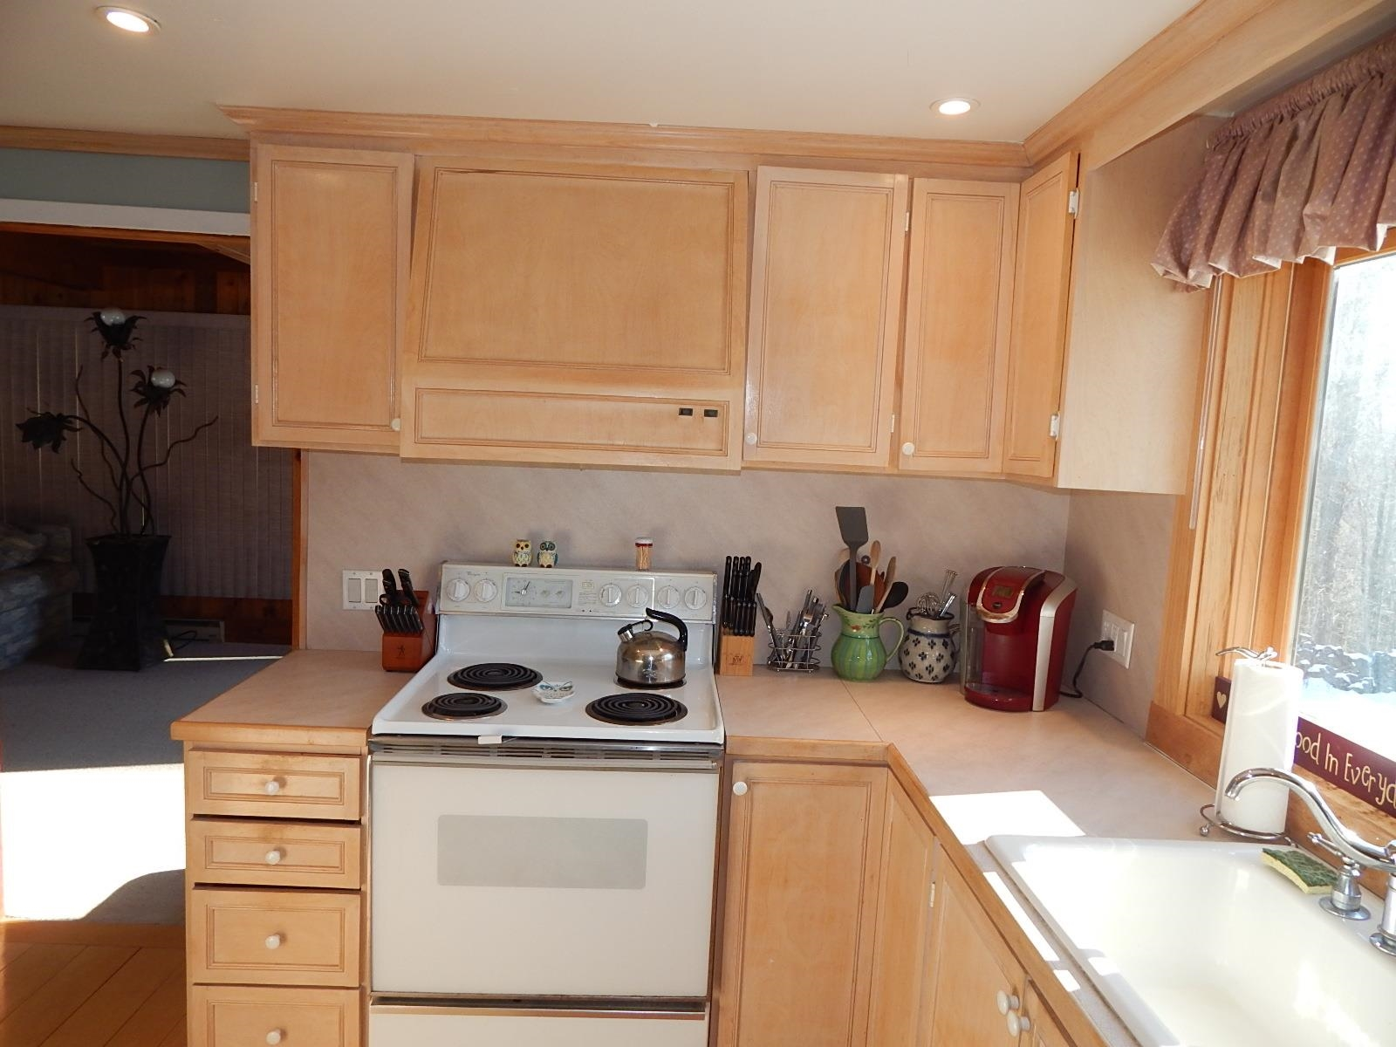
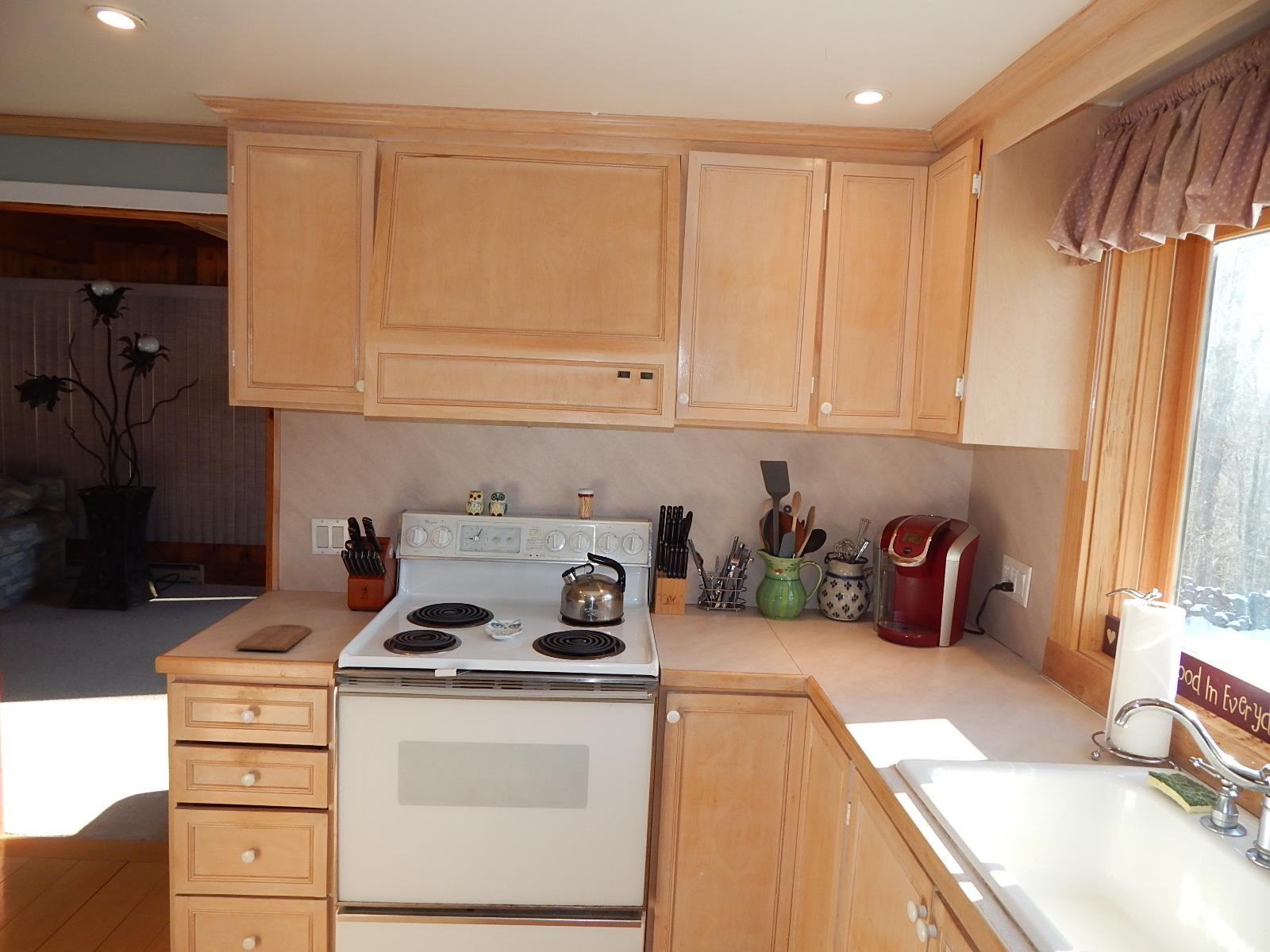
+ cutting board [234,624,313,651]
